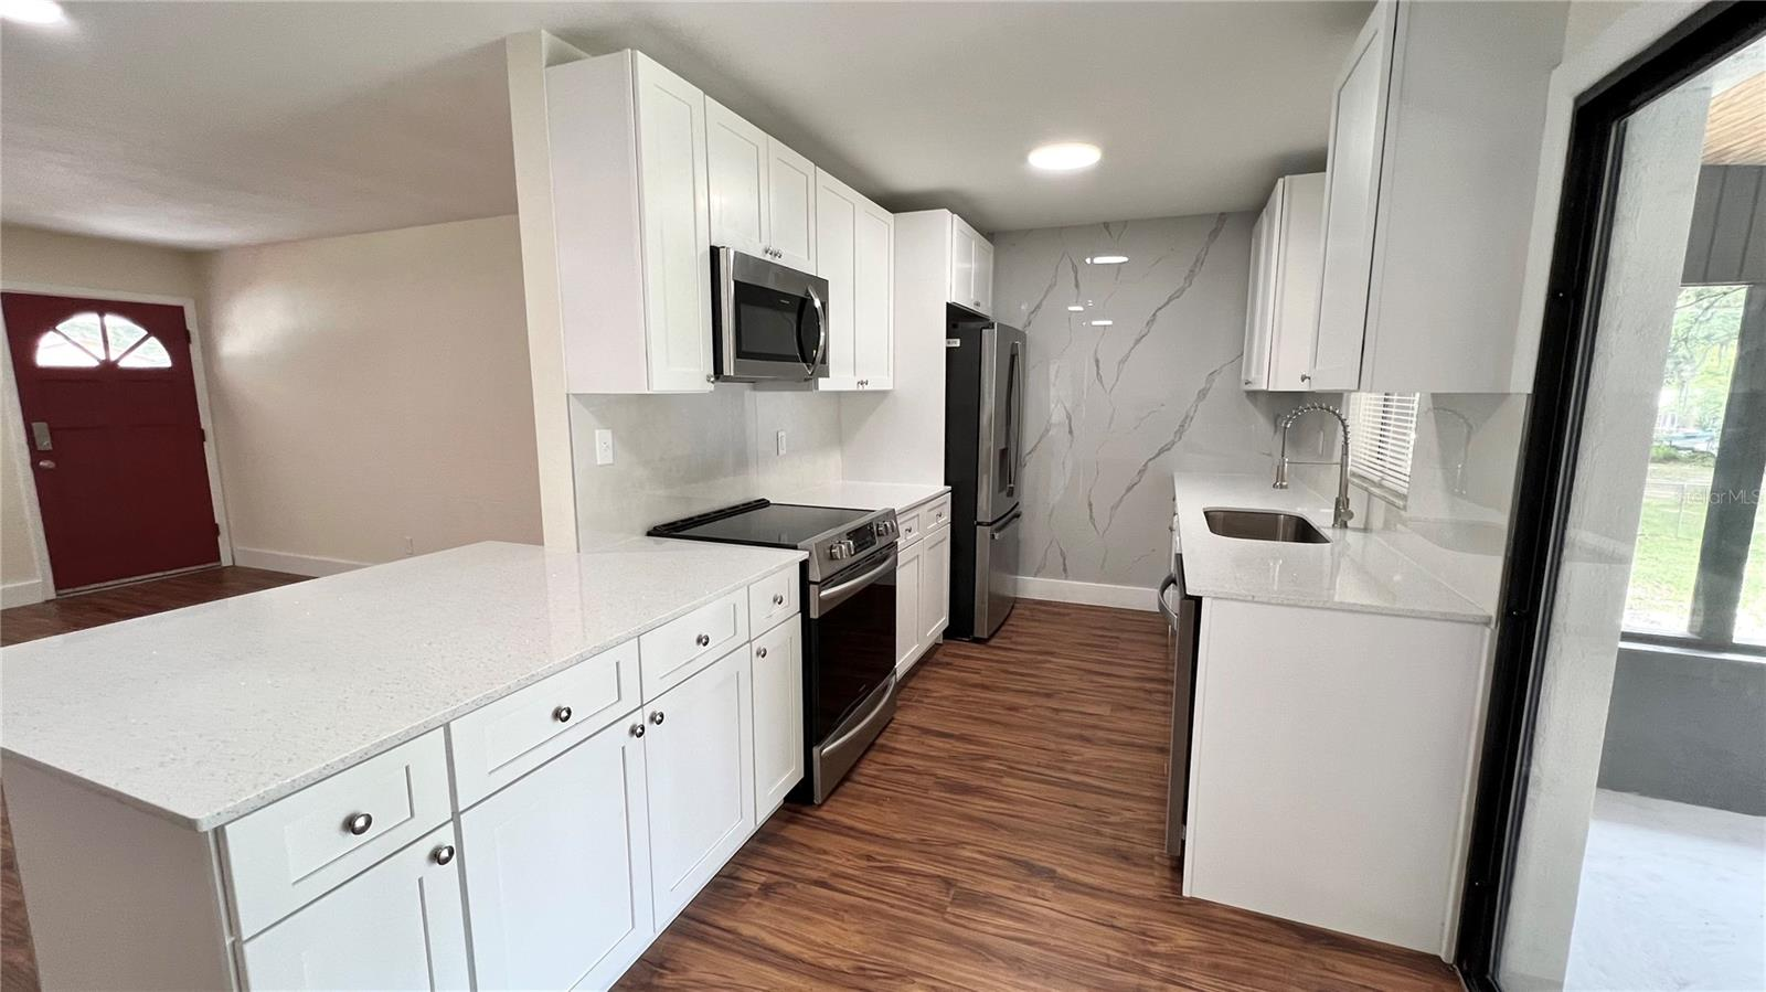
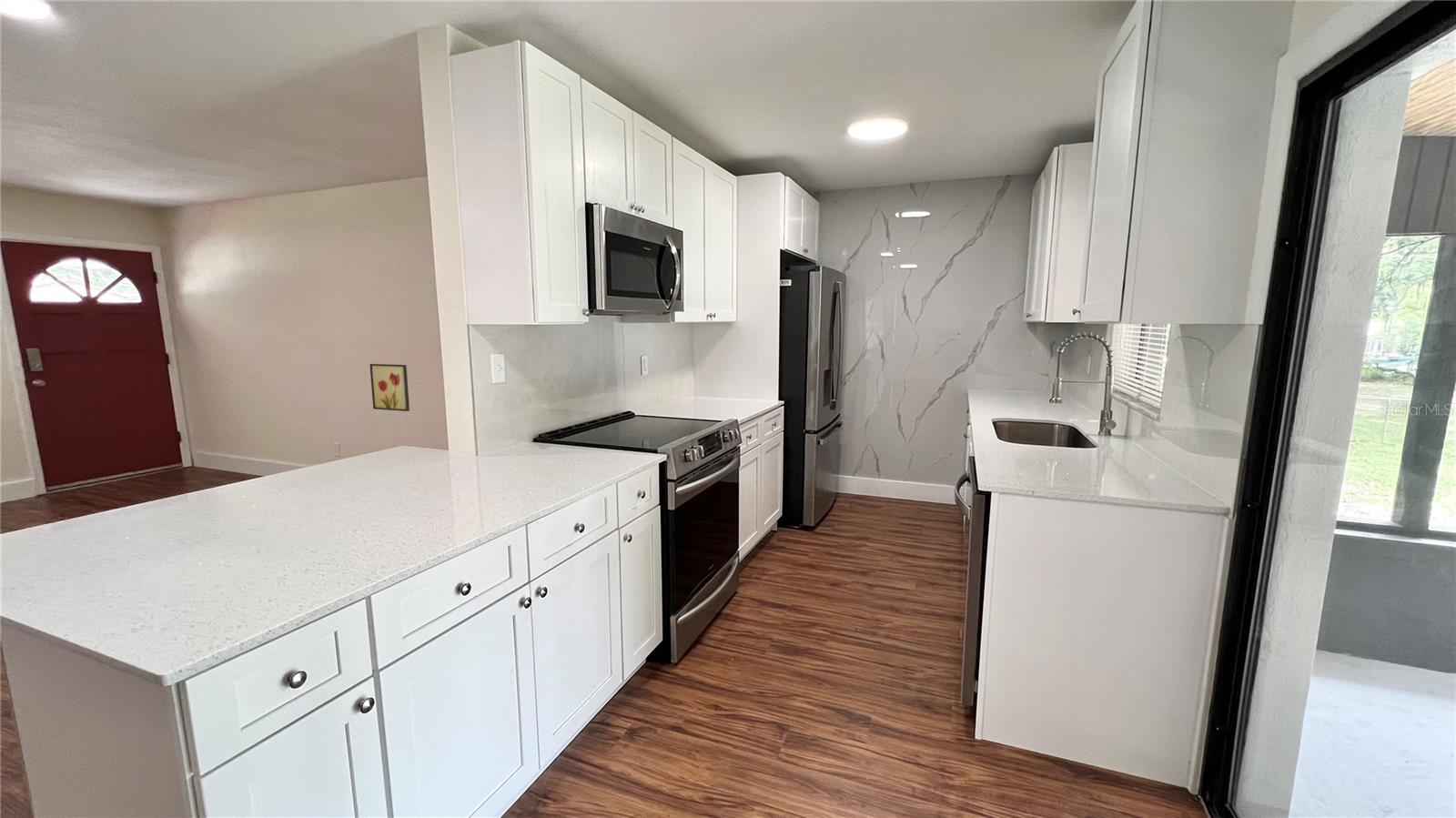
+ wall art [369,363,410,412]
